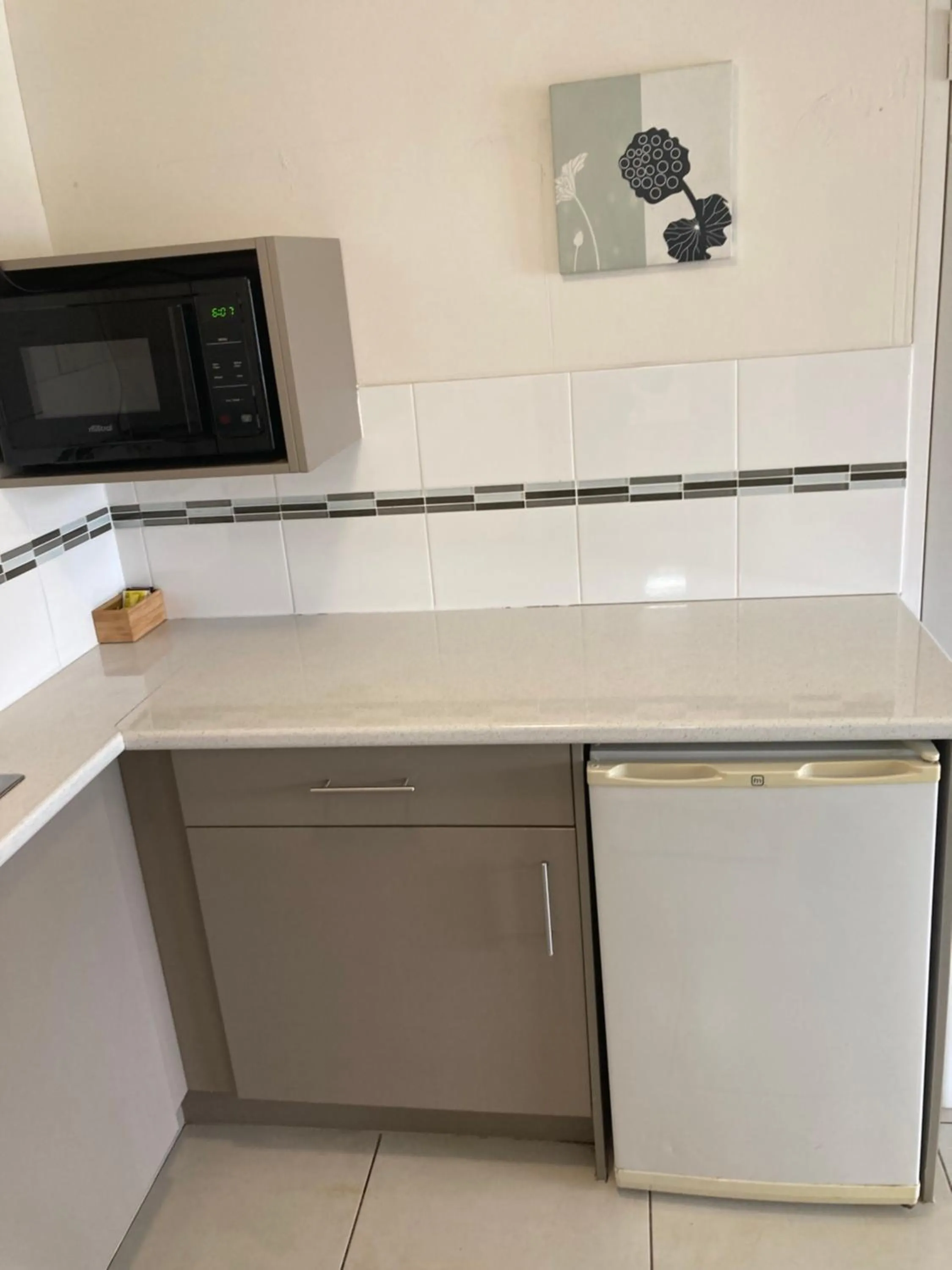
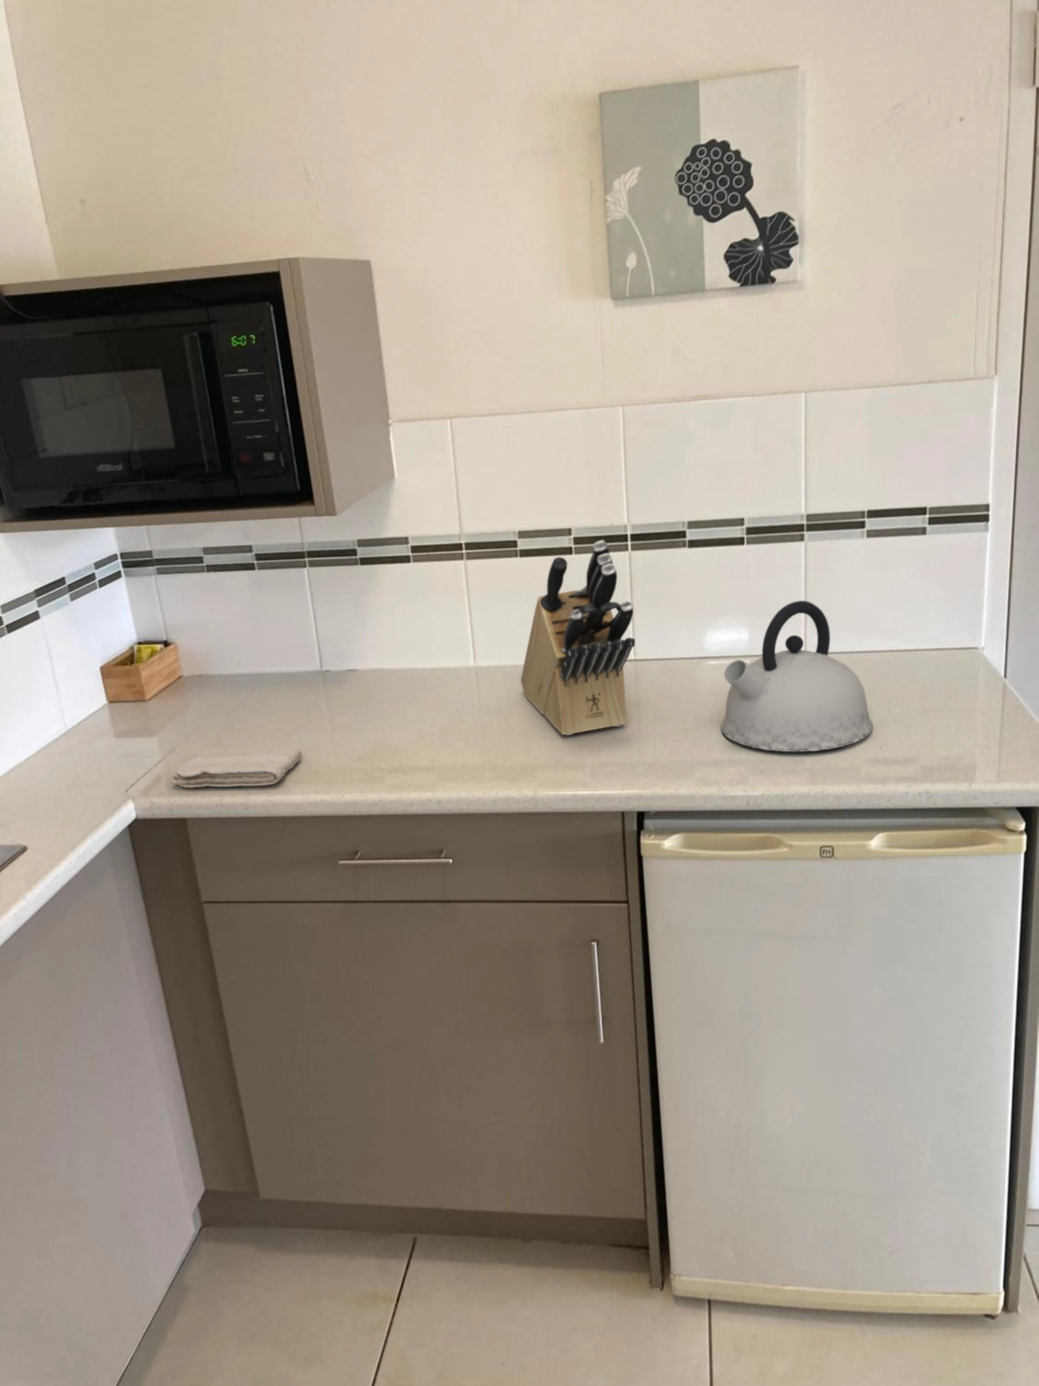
+ knife block [521,539,635,736]
+ washcloth [171,746,302,788]
+ kettle [720,600,873,752]
